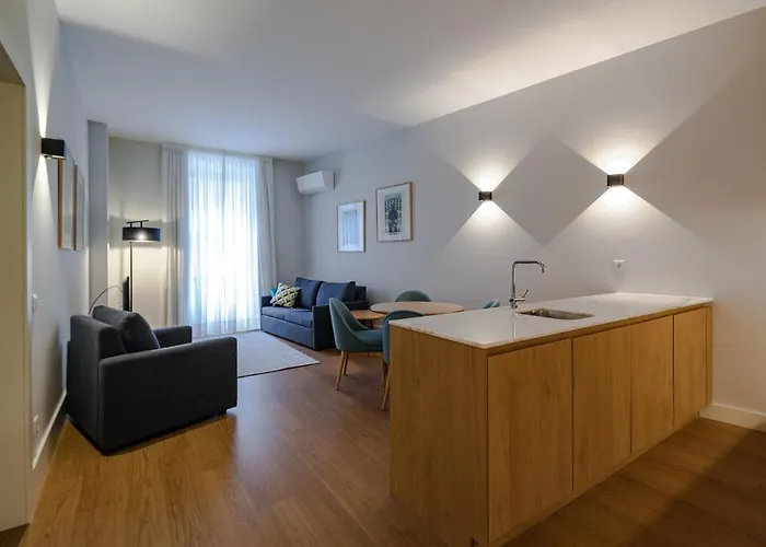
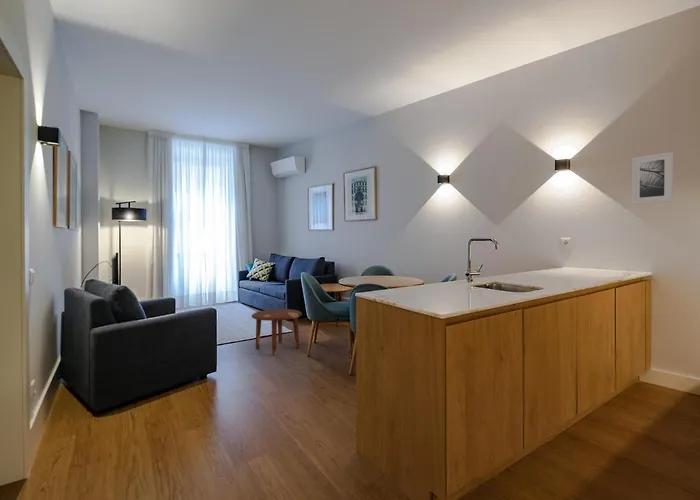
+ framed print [631,151,674,205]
+ side table [251,308,303,355]
